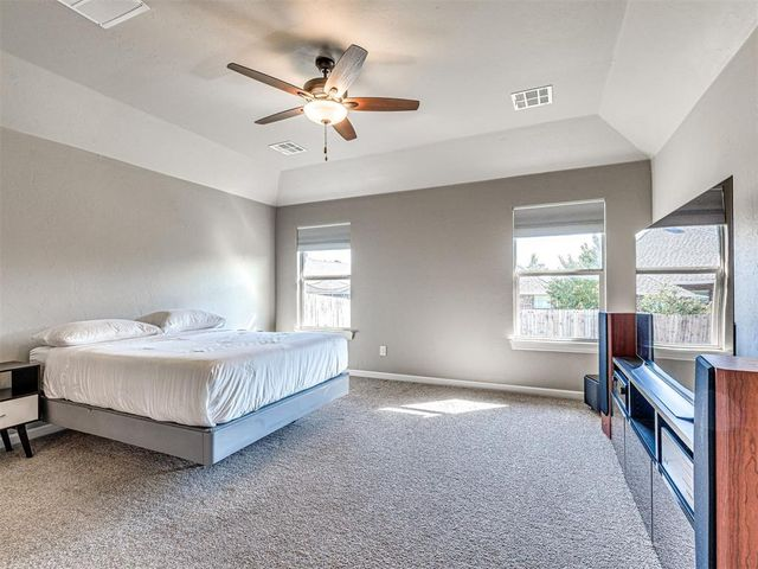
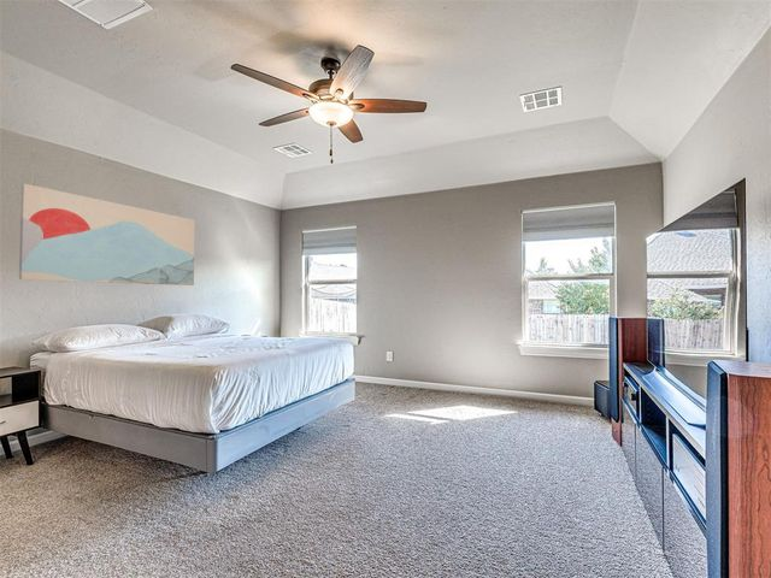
+ wall art [18,183,196,287]
